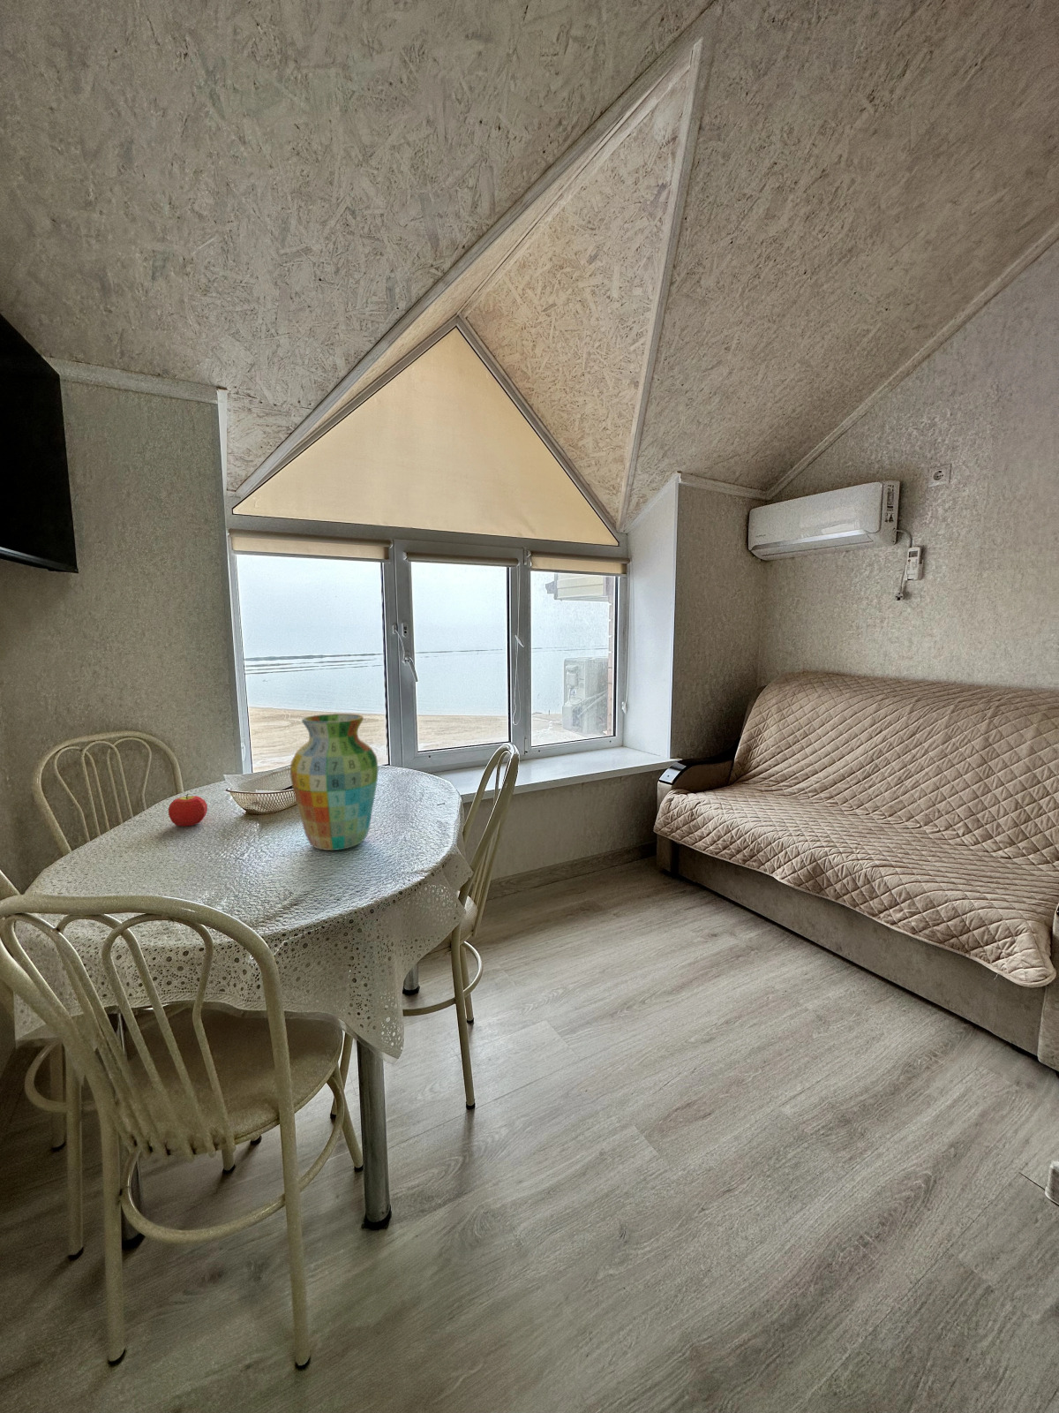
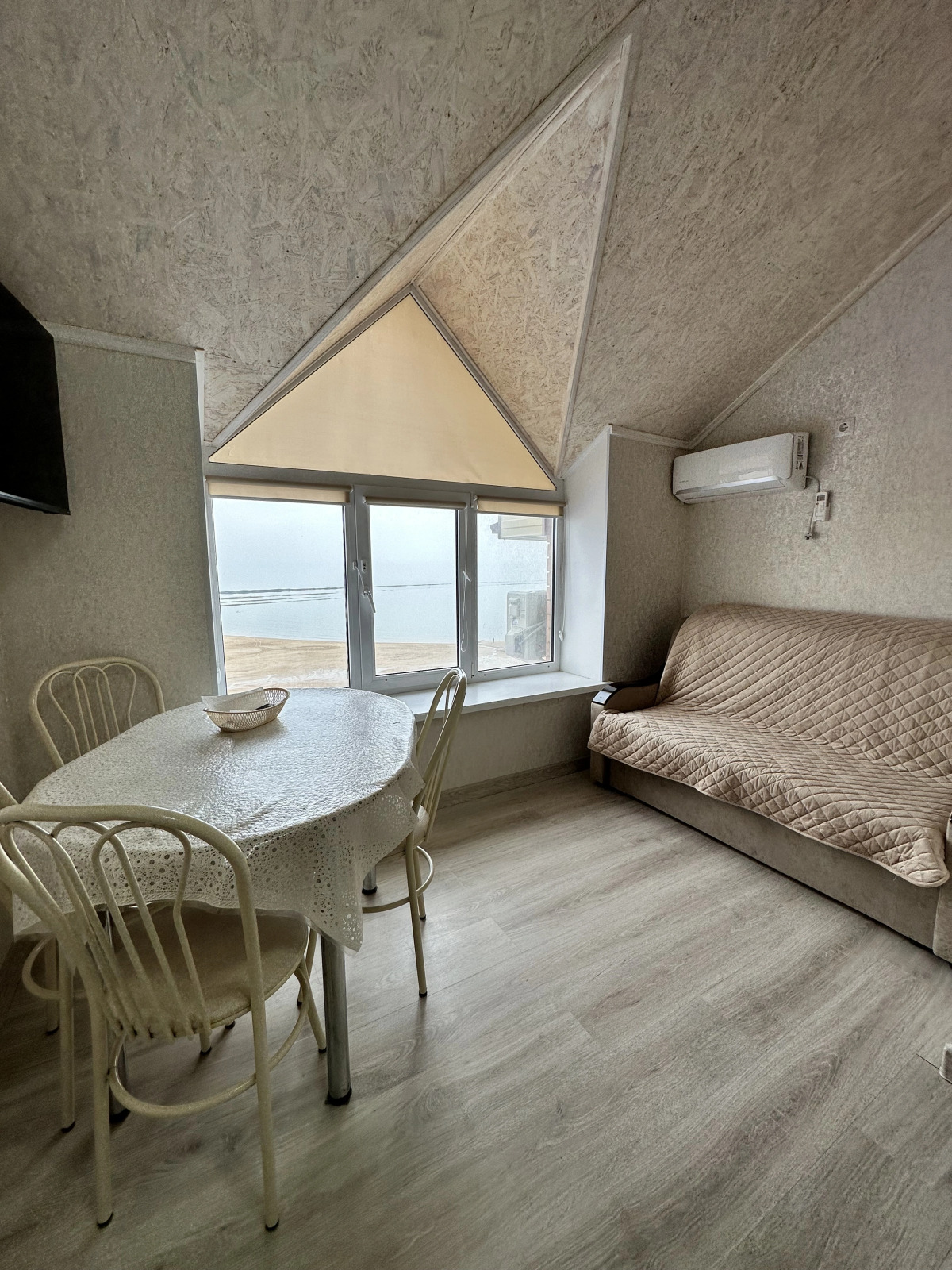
- vase [289,713,379,851]
- fruit [168,793,208,828]
